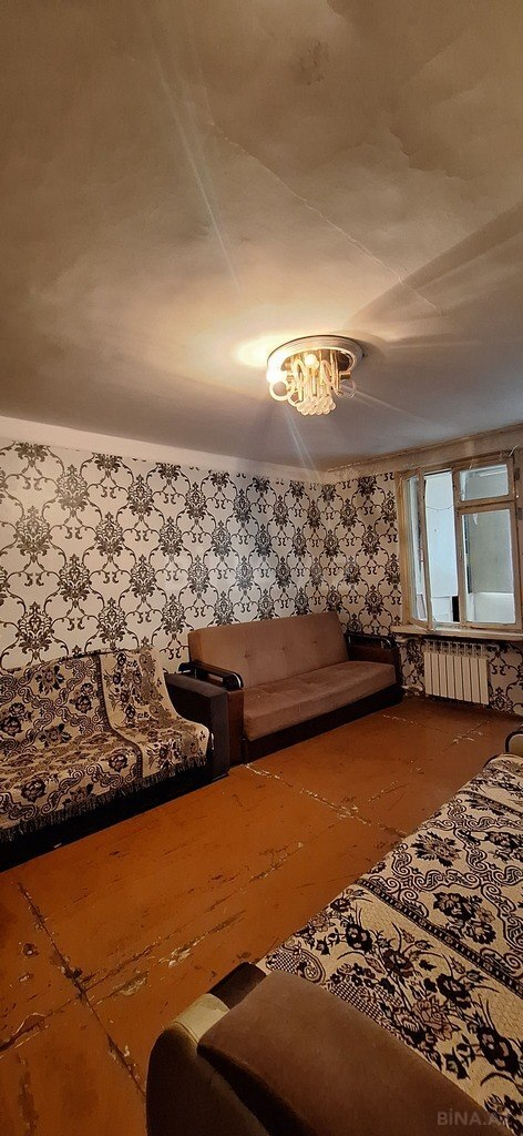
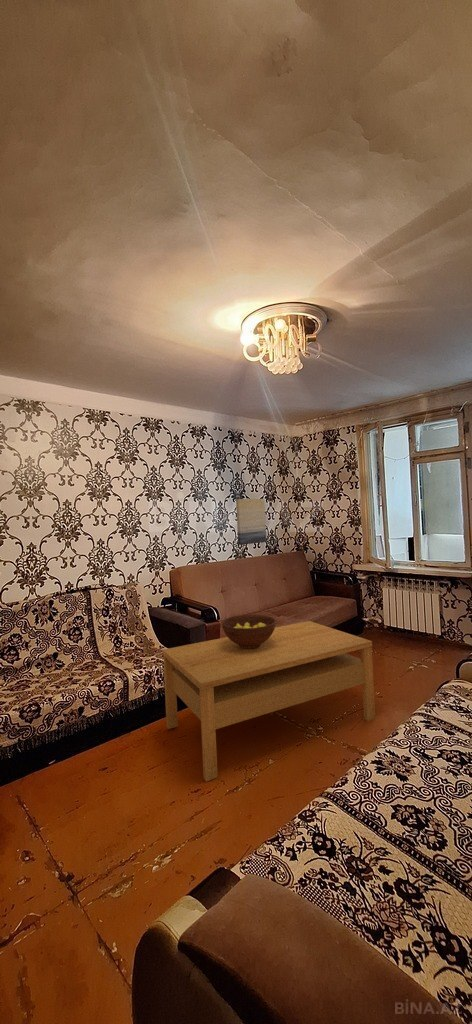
+ wall art [235,498,267,546]
+ fruit bowl [221,614,277,649]
+ coffee table [162,620,376,783]
